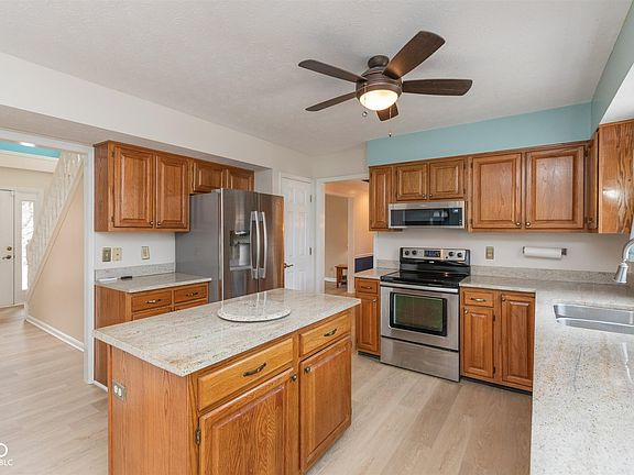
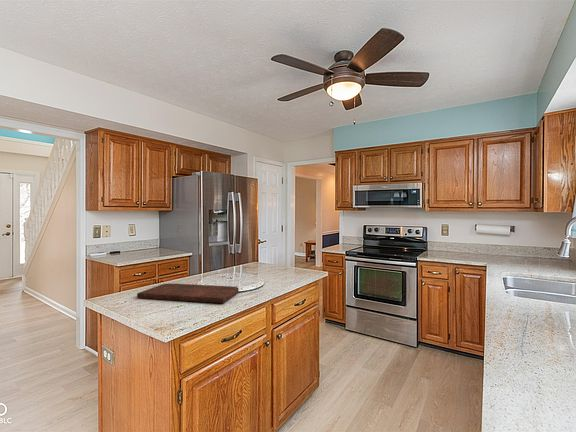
+ cutting board [136,283,240,304]
